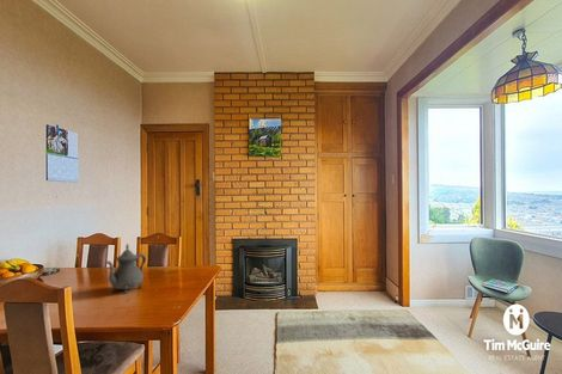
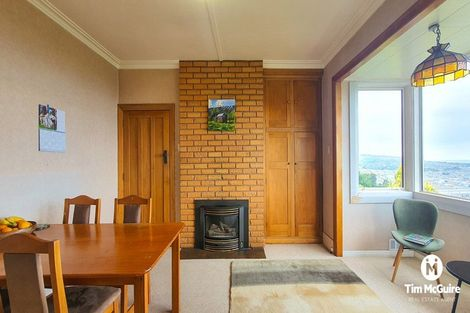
- teapot [105,243,147,295]
